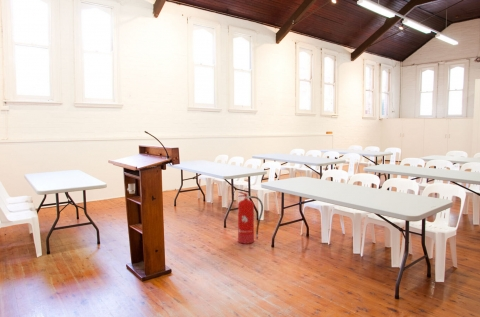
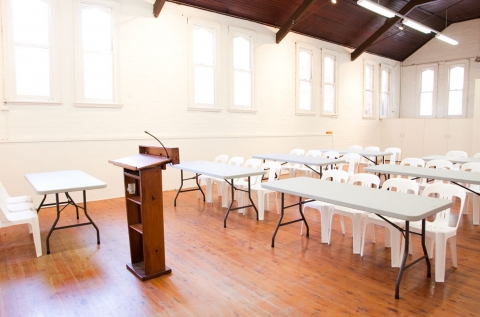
- fire extinguisher [237,191,264,245]
